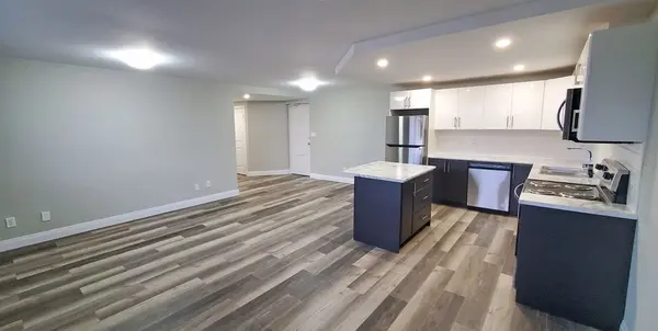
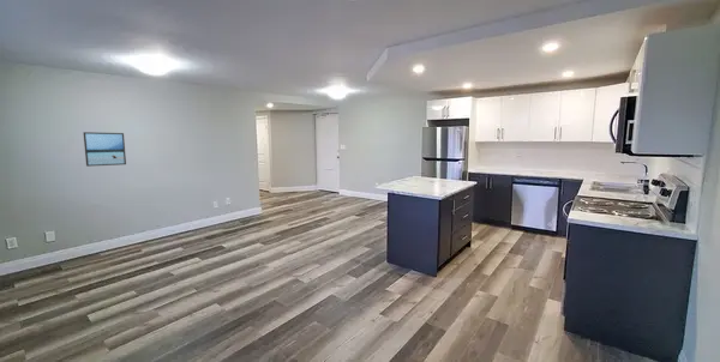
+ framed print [82,131,127,168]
